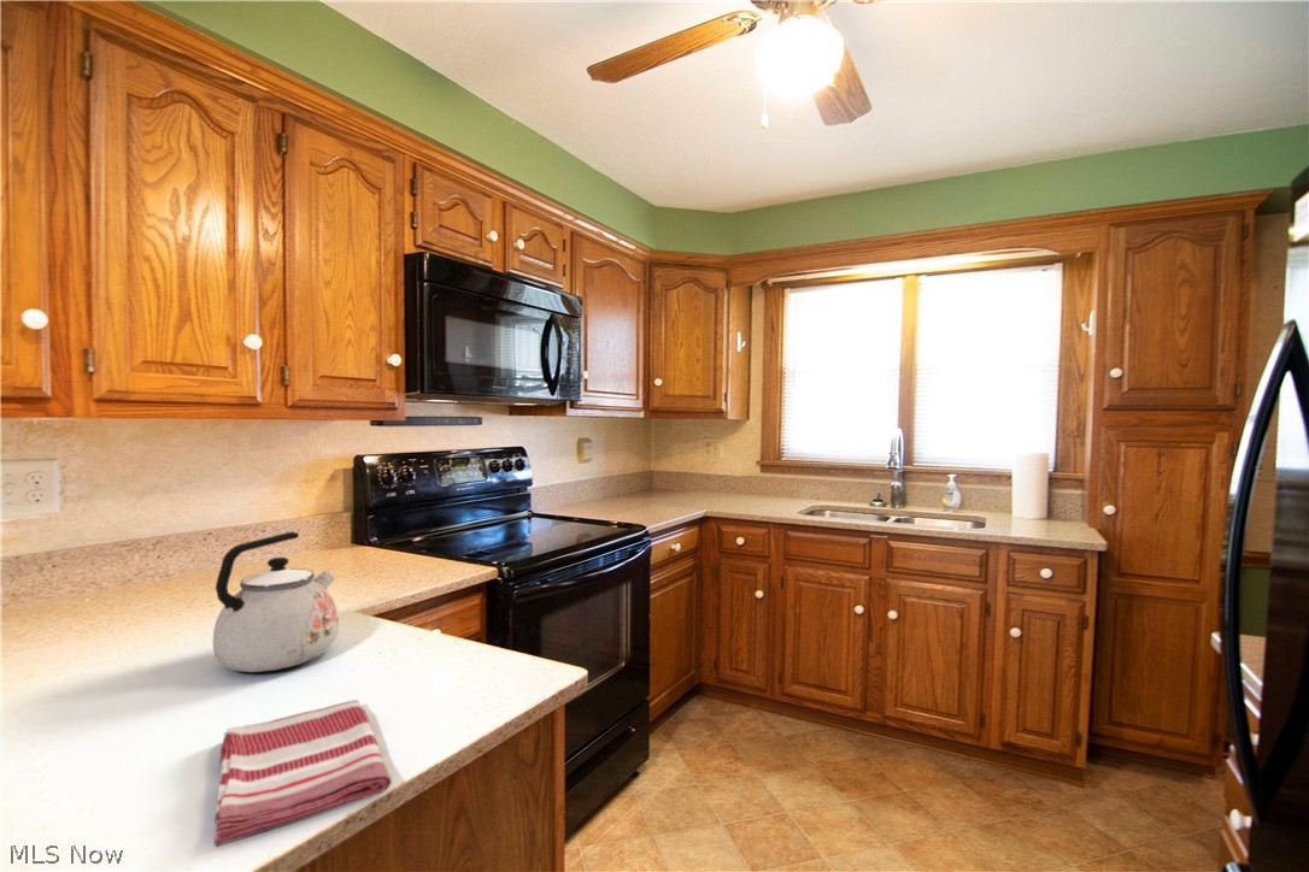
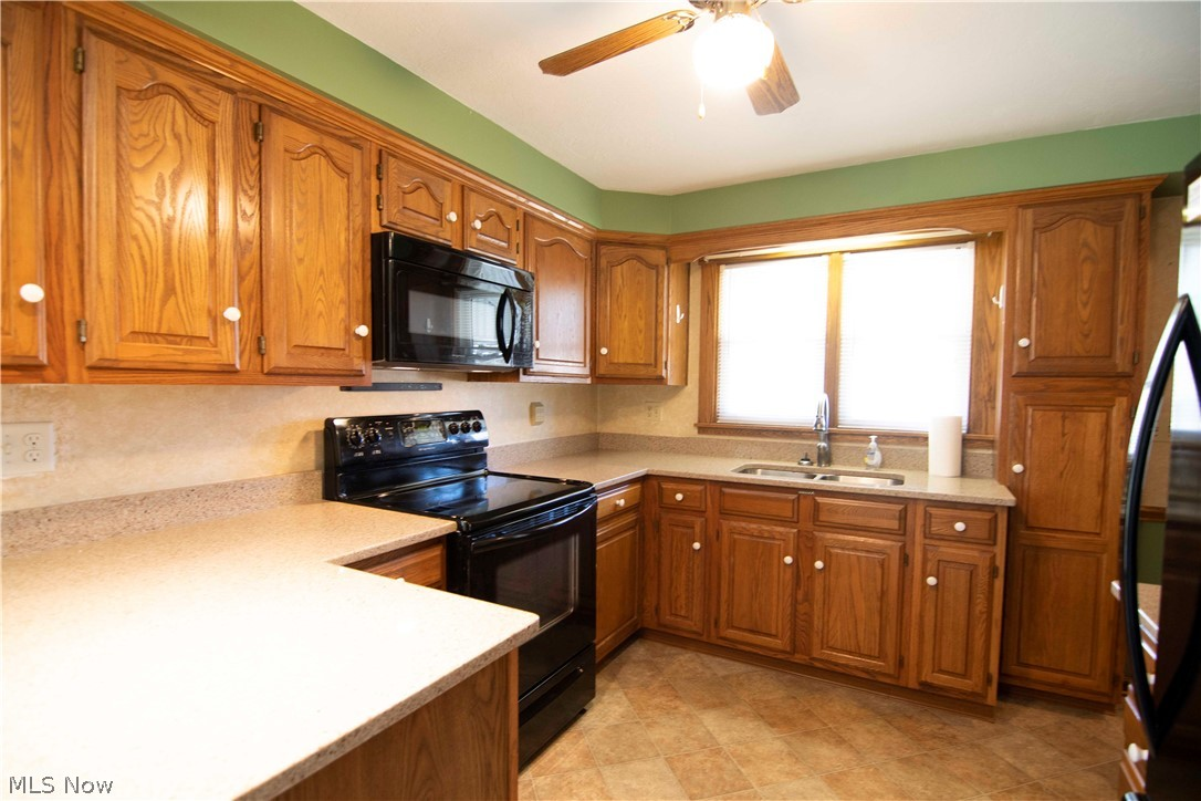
- kettle [212,531,340,673]
- dish towel [213,699,393,848]
